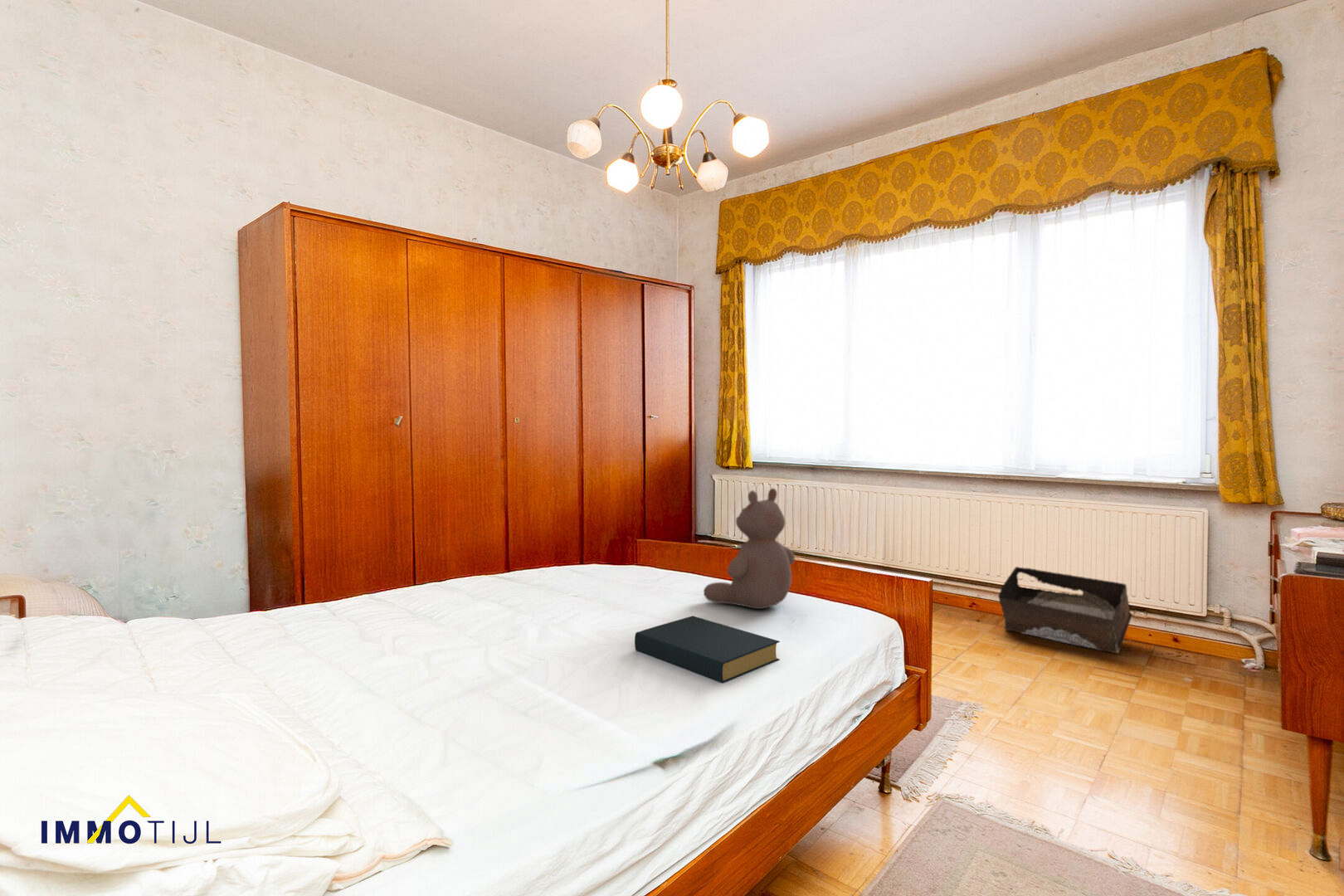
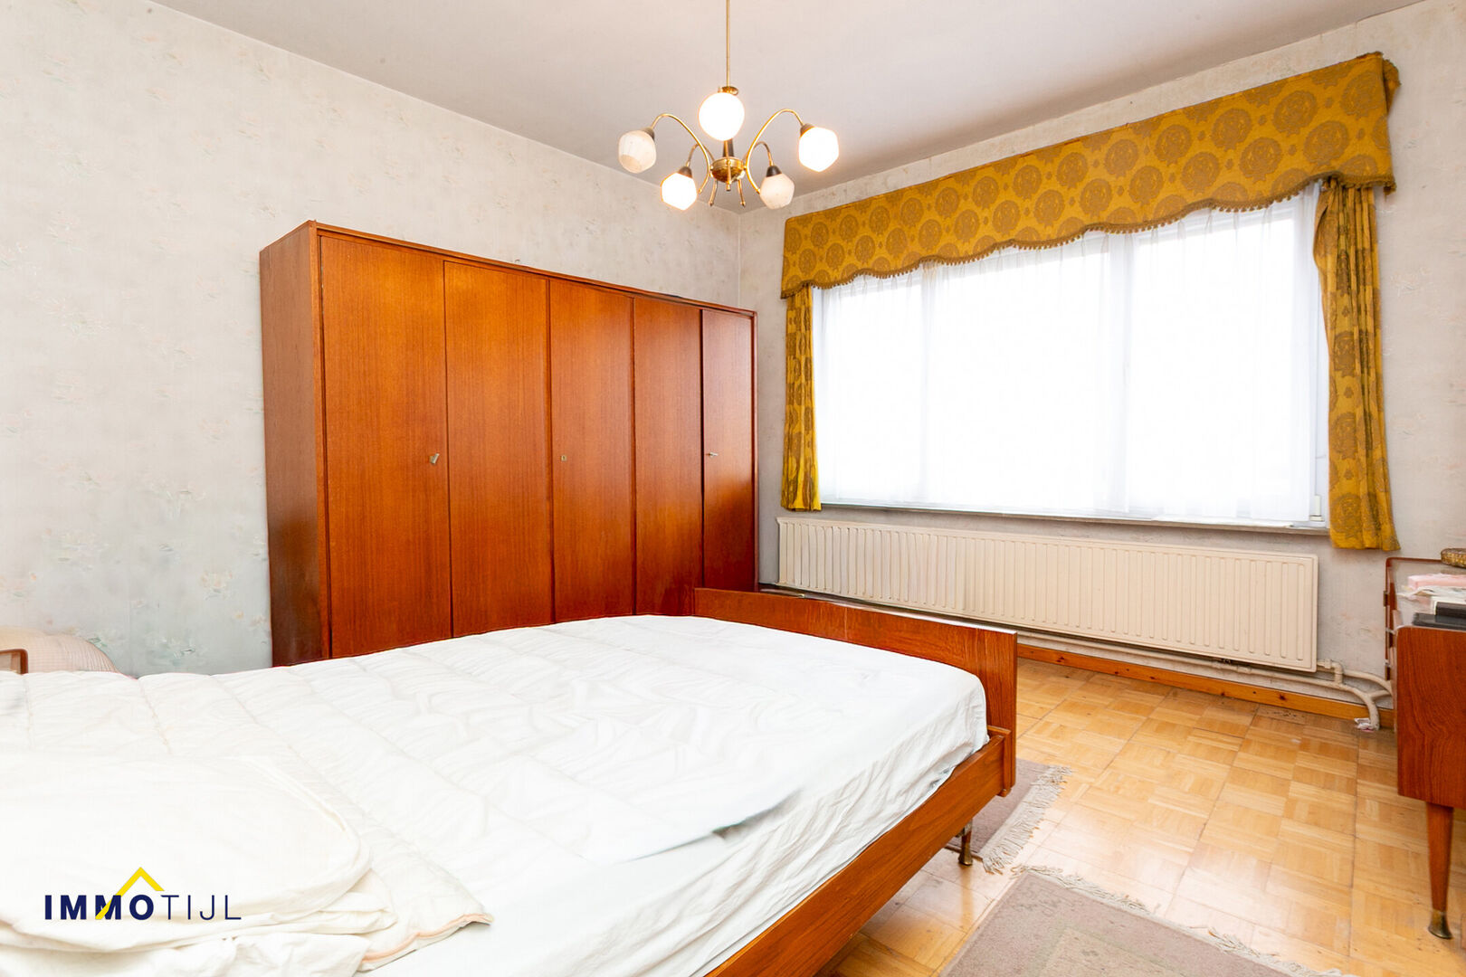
- hardback book [634,615,781,684]
- bear [703,488,796,610]
- storage bin [997,566,1133,655]
